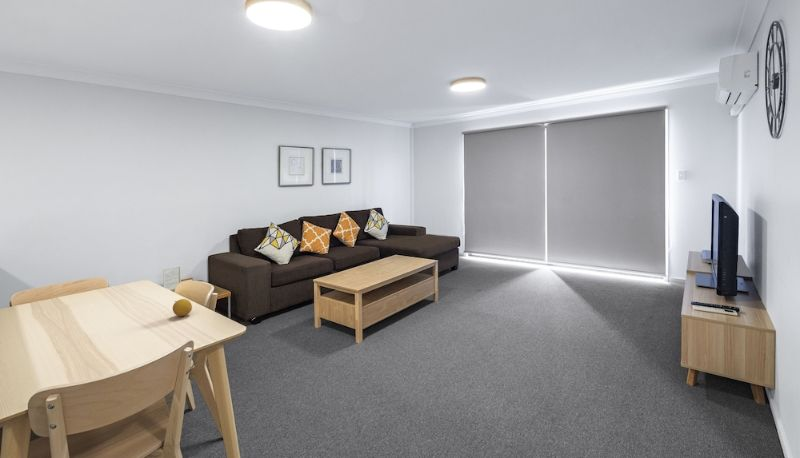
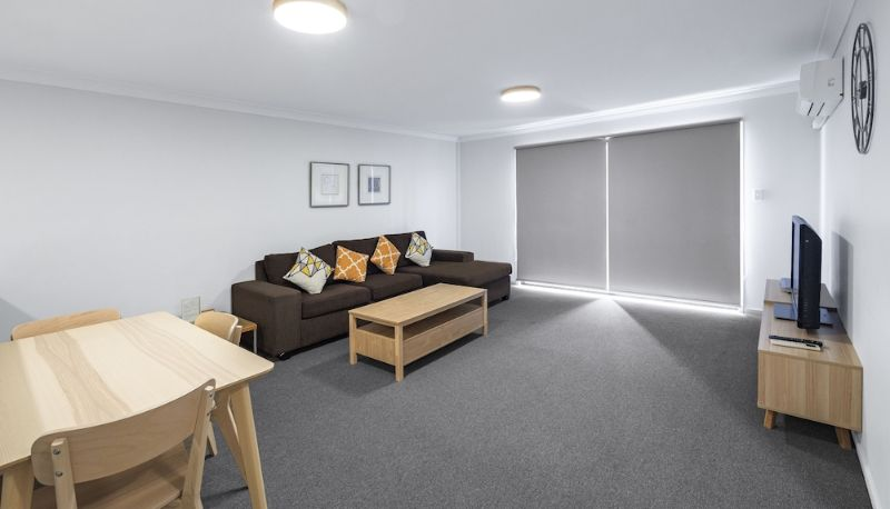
- fruit [172,298,193,317]
